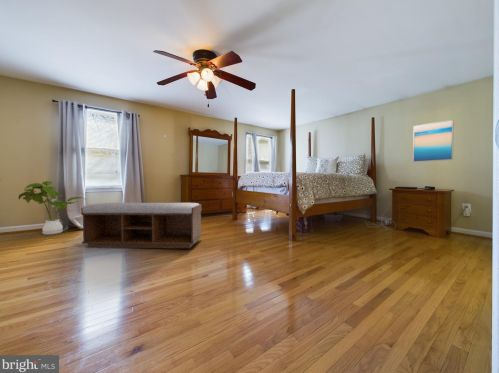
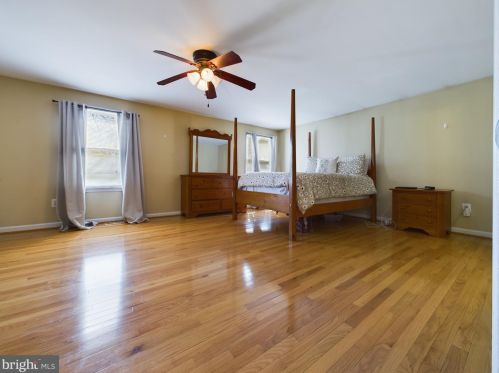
- house plant [18,180,87,236]
- bench [80,202,203,249]
- wall art [412,119,455,163]
